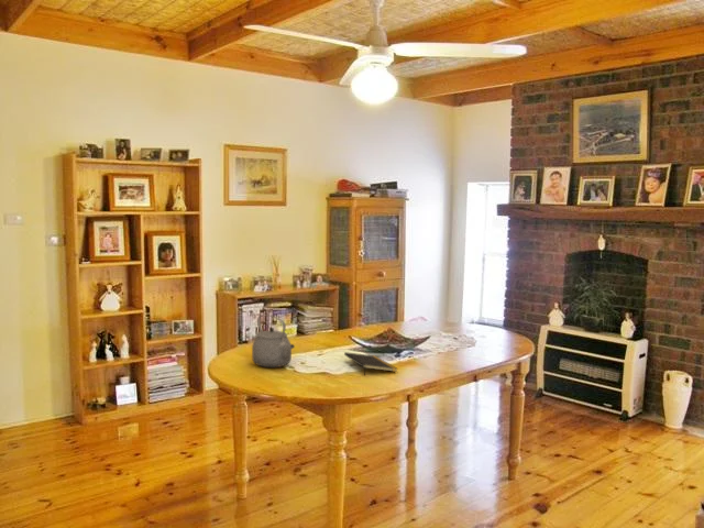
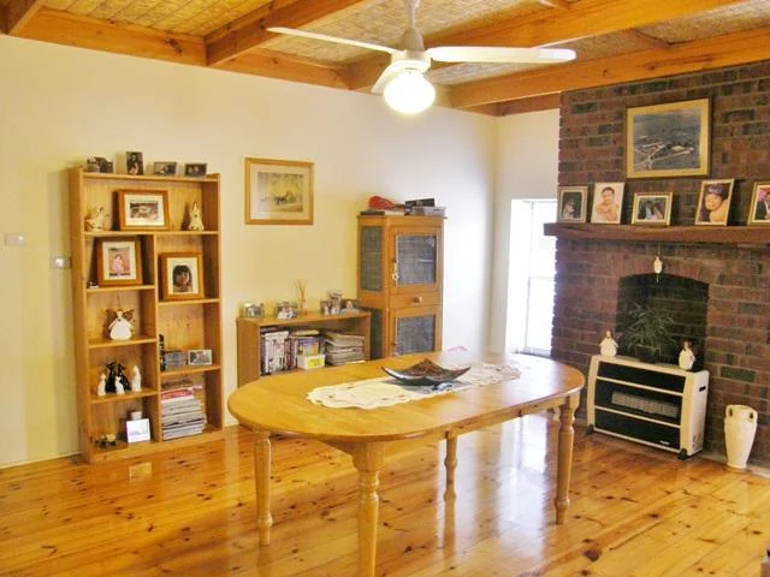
- notepad [343,351,398,376]
- tea kettle [251,314,296,369]
